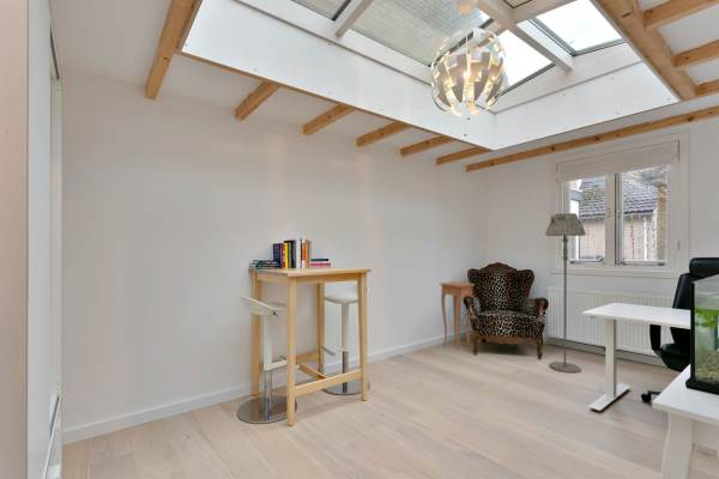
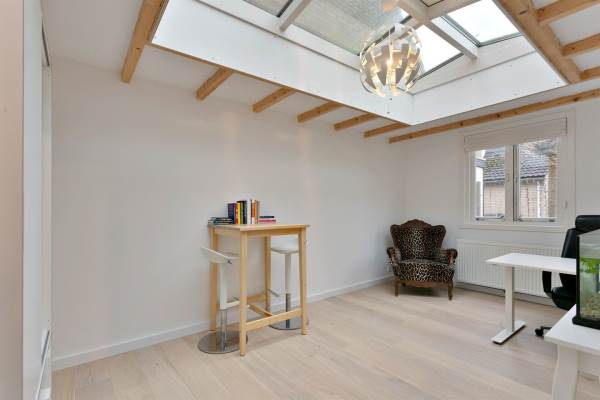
- floor lamp [544,212,587,375]
- side table [439,280,476,352]
